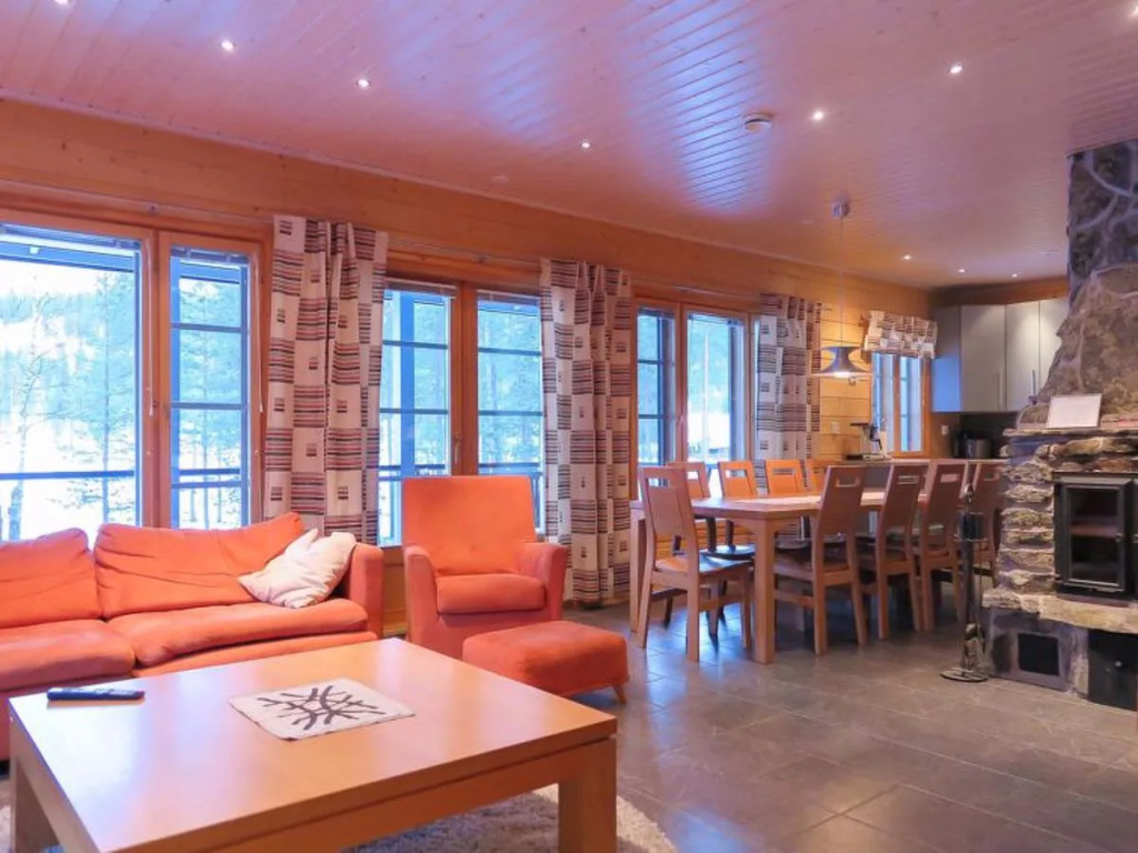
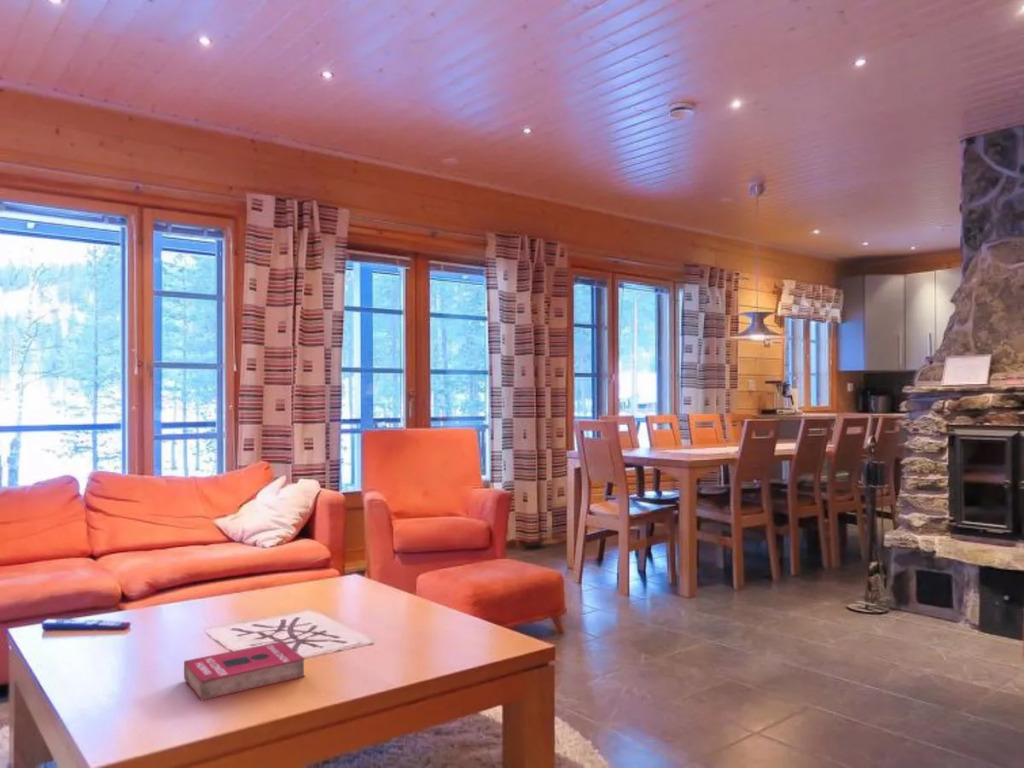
+ book [183,640,306,702]
